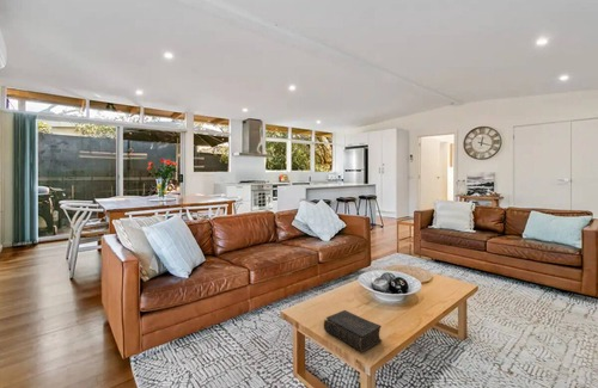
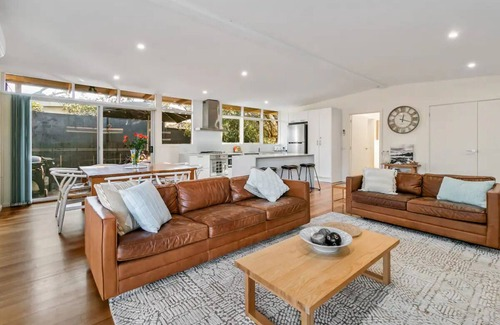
- book [323,309,383,353]
